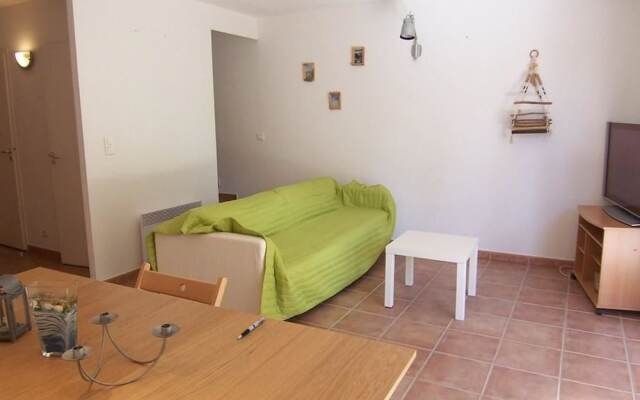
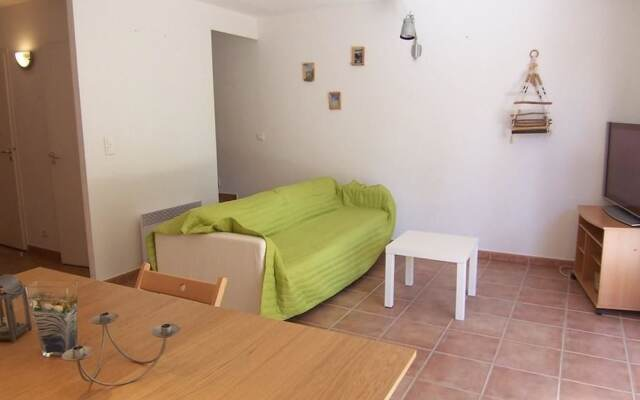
- pen [236,317,266,340]
